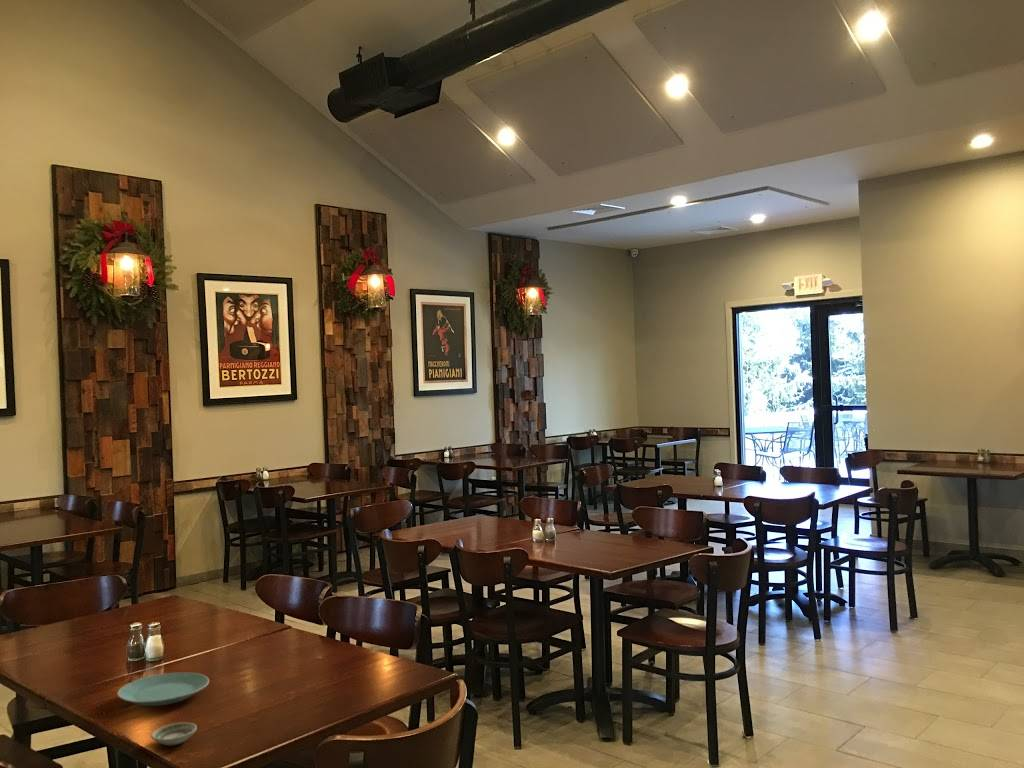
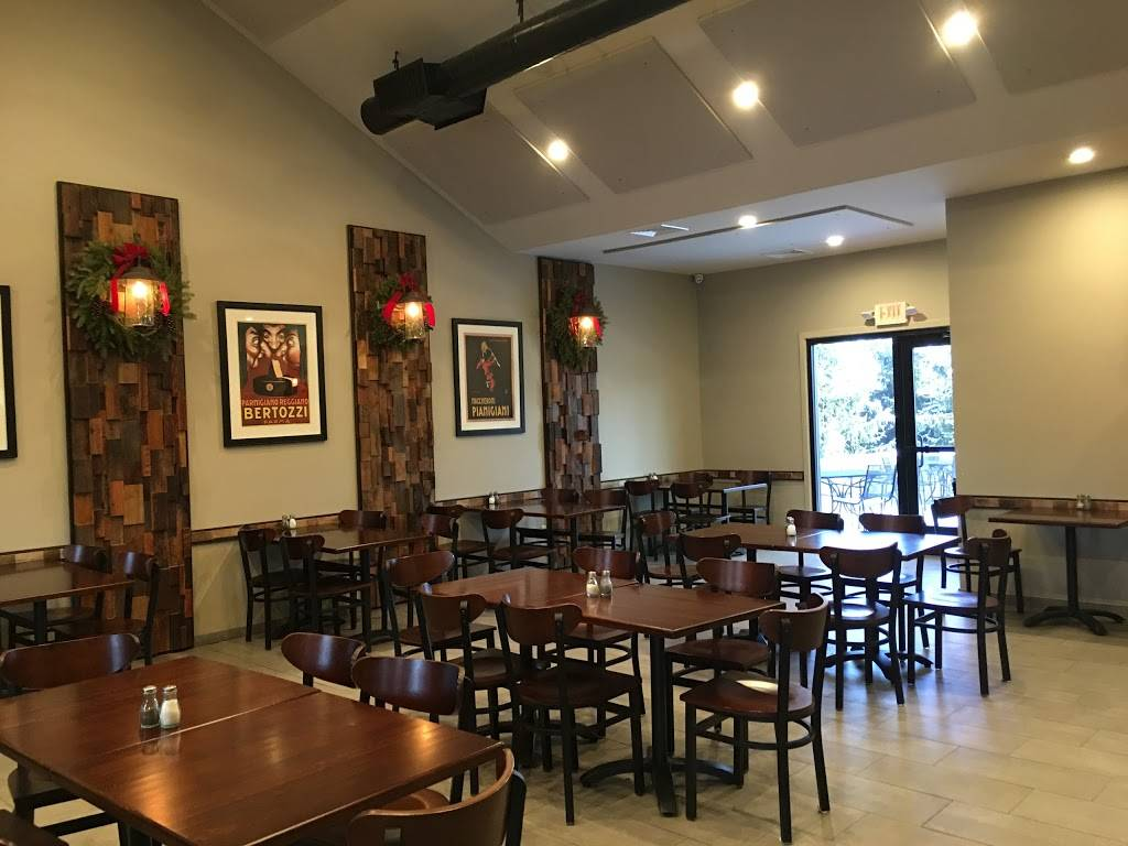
- plate [116,672,210,707]
- saucer [150,722,198,746]
